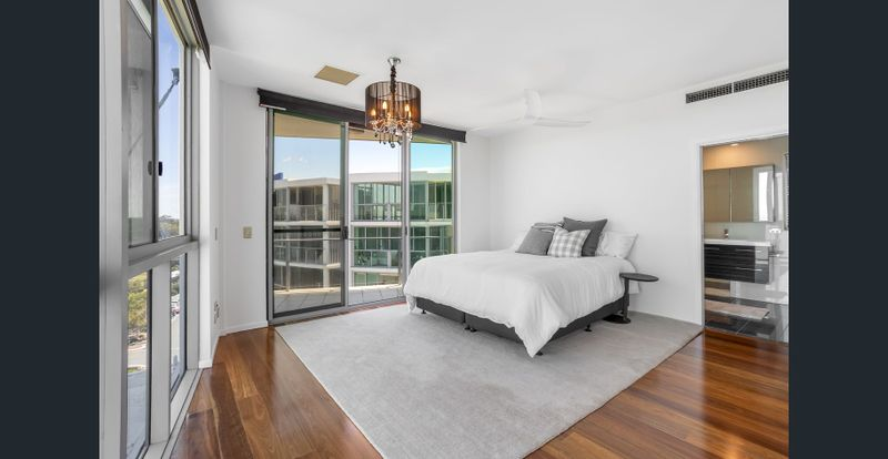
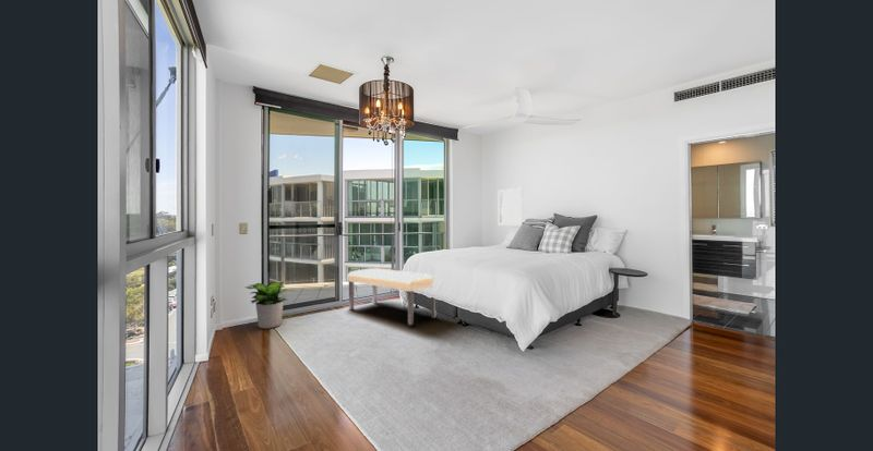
+ potted plant [244,281,296,329]
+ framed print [497,187,524,227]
+ bench [346,267,438,327]
